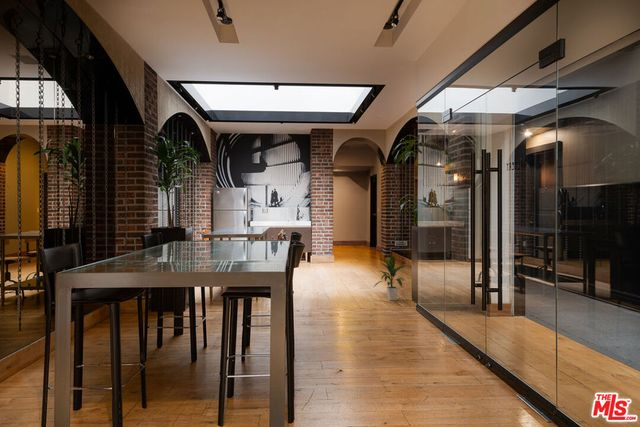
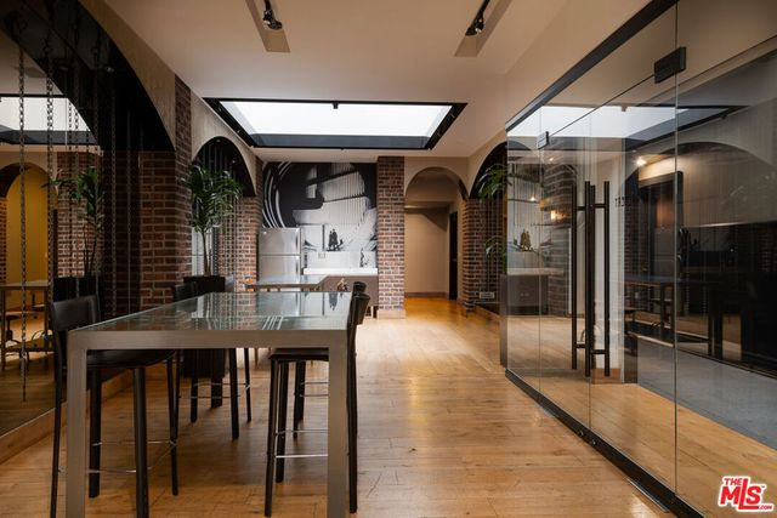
- indoor plant [373,254,408,301]
